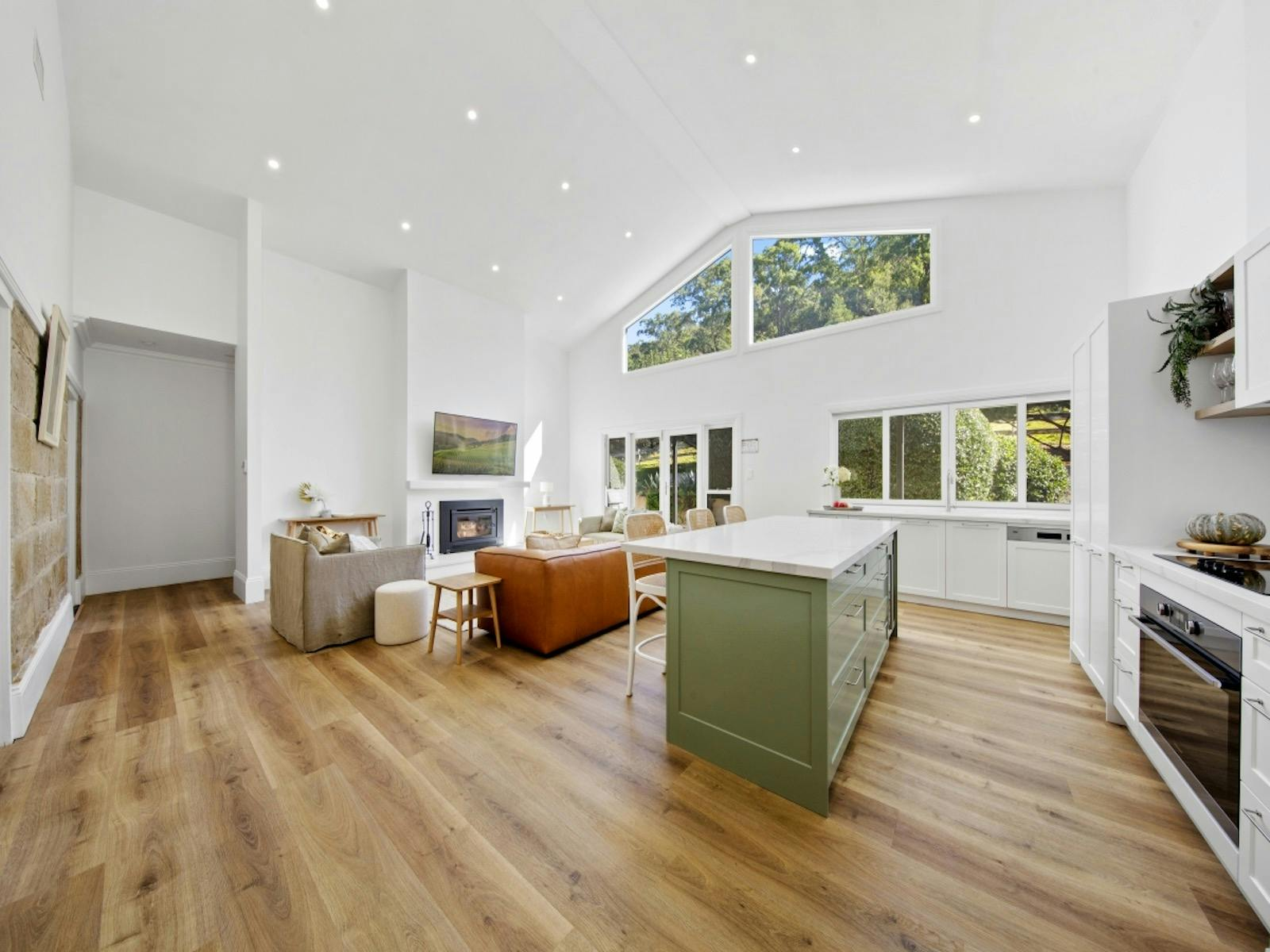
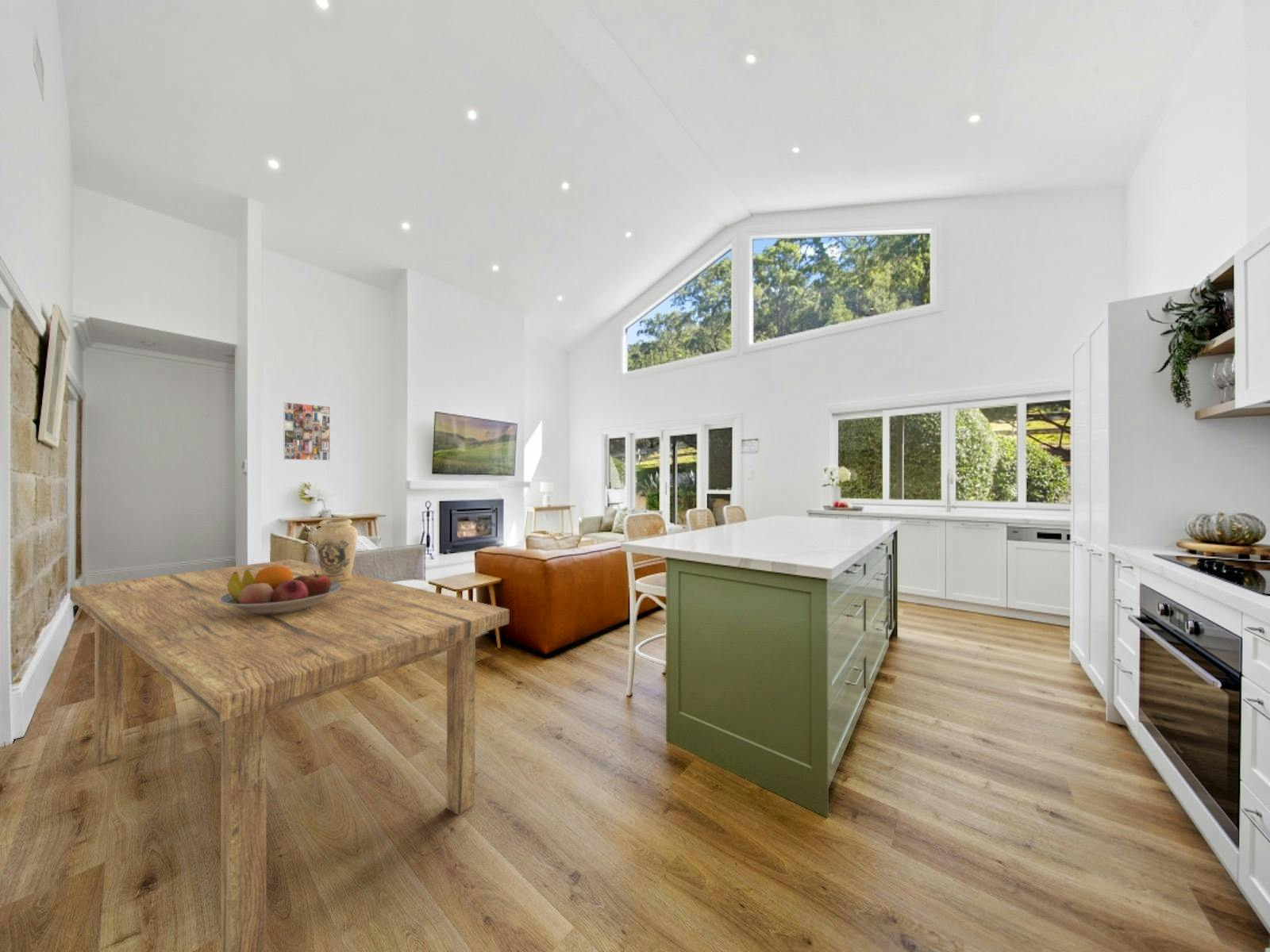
+ dining table [69,559,510,952]
+ fruit bowl [219,566,341,615]
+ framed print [283,401,331,462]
+ vase [313,517,359,582]
